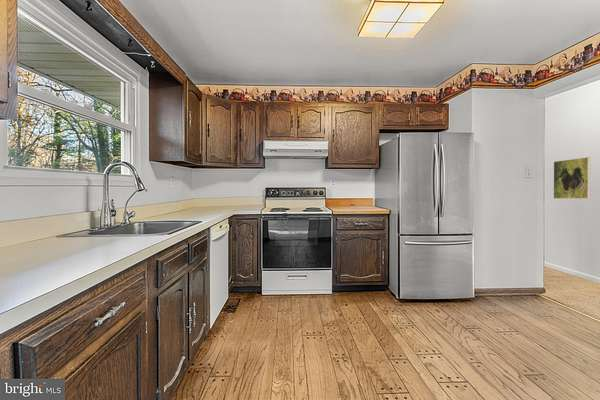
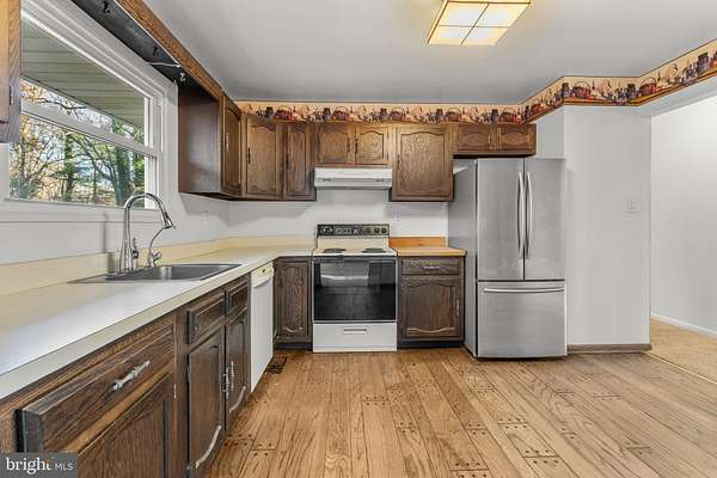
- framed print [553,156,592,200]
